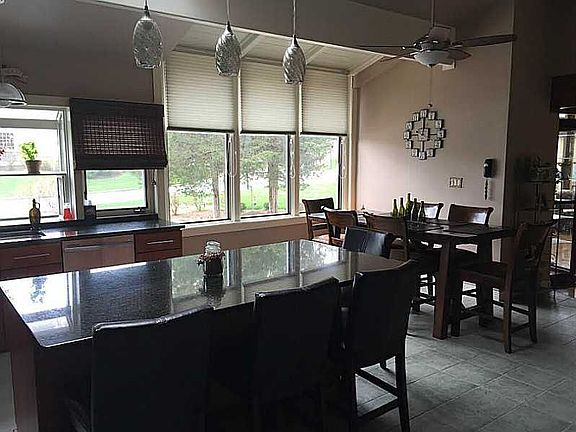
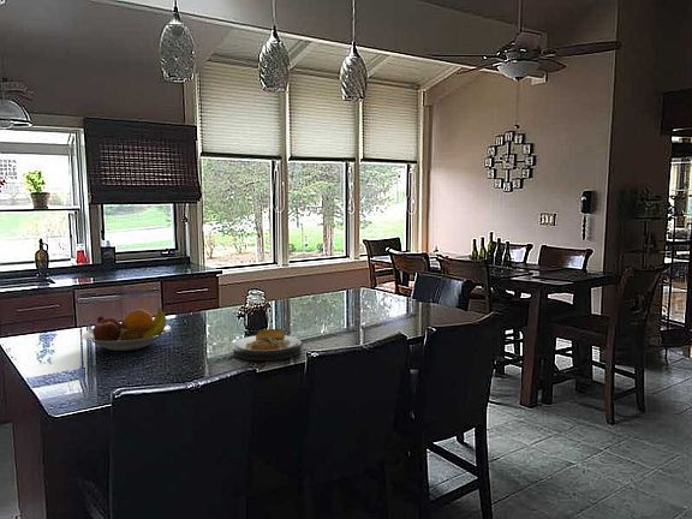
+ plate [231,328,304,362]
+ fruit bowl [80,306,173,352]
